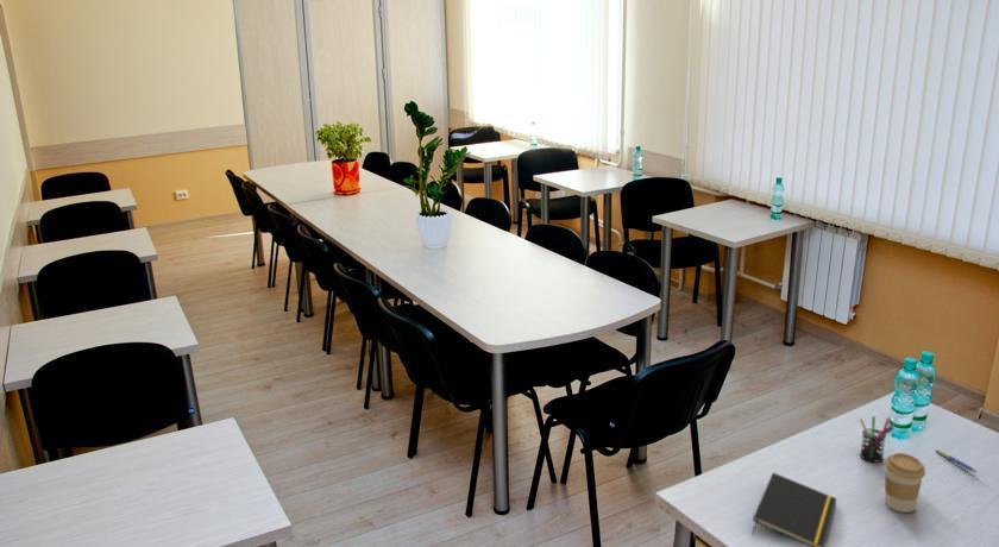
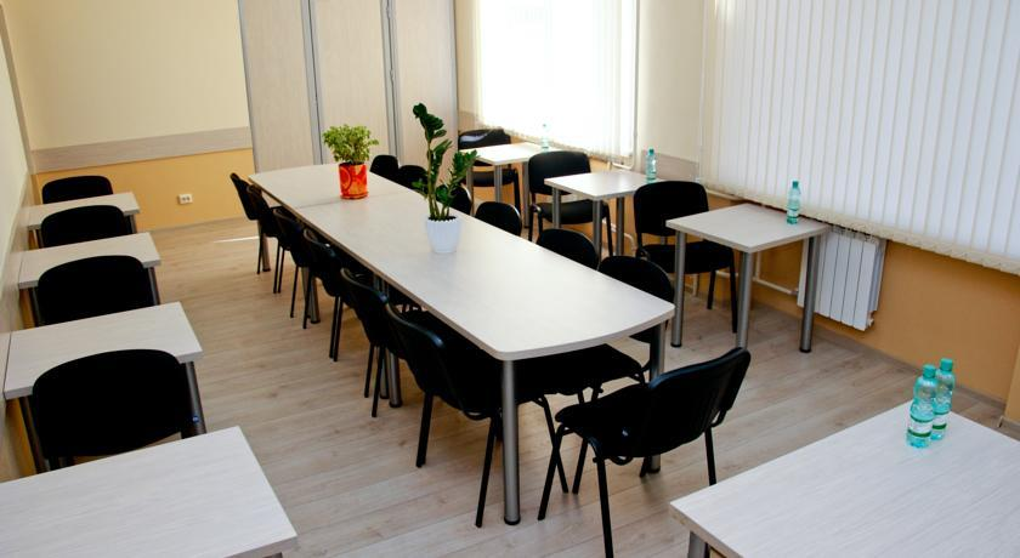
- pen [934,448,978,473]
- coffee cup [884,452,926,514]
- notepad [752,472,837,547]
- pen holder [857,415,894,463]
